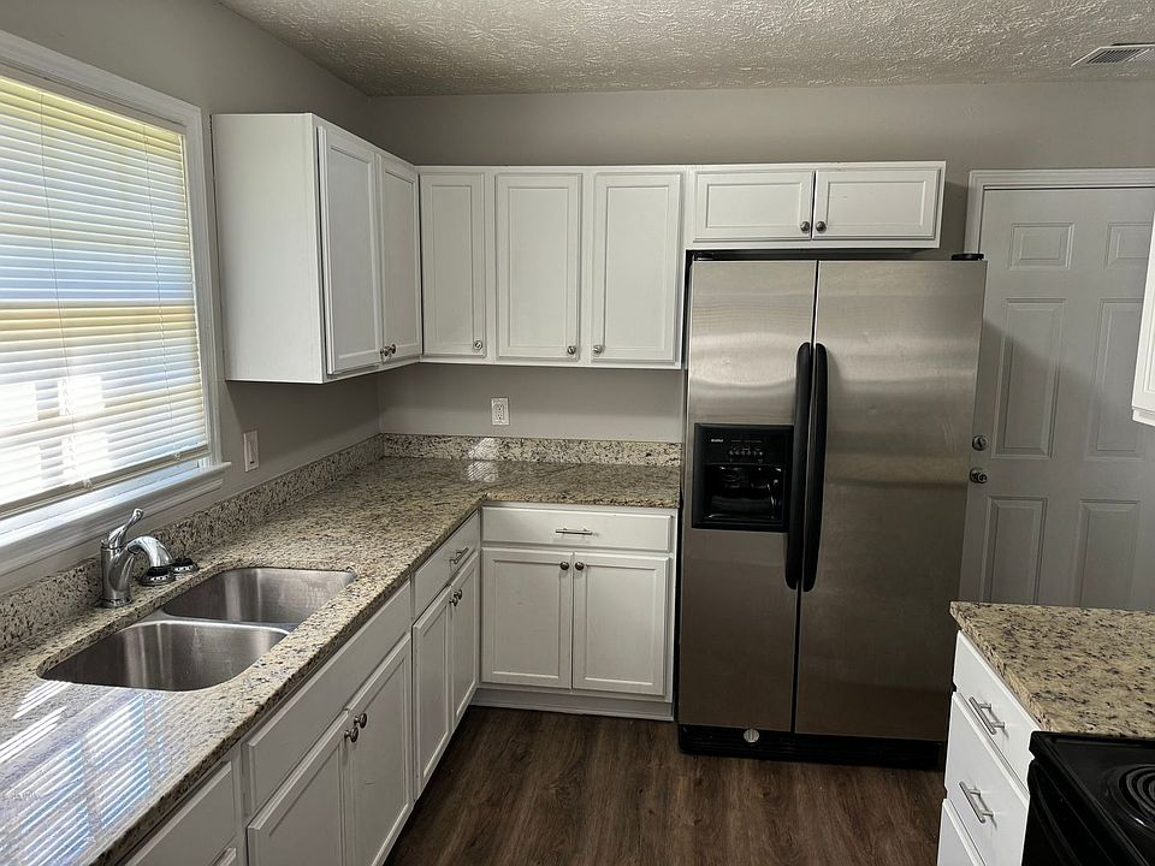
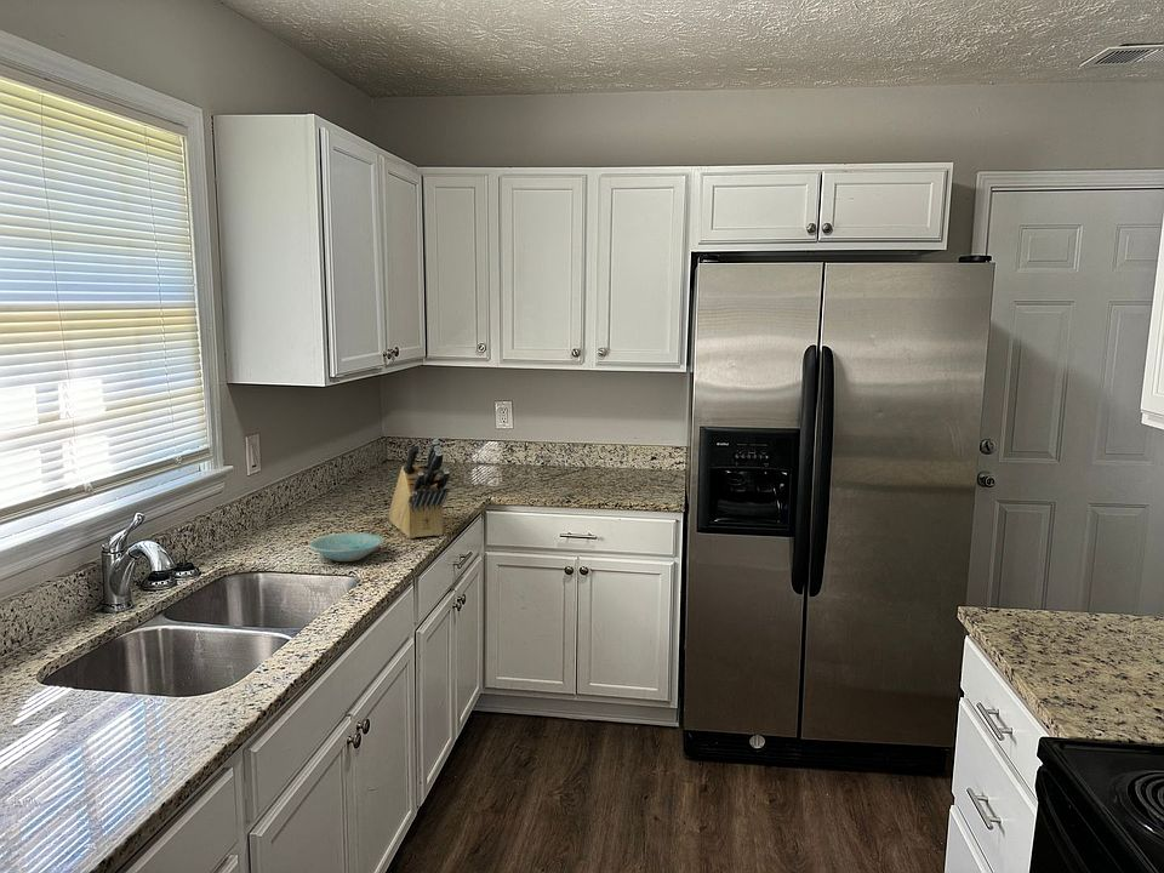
+ knife block [388,438,451,540]
+ bowl [308,531,386,563]
